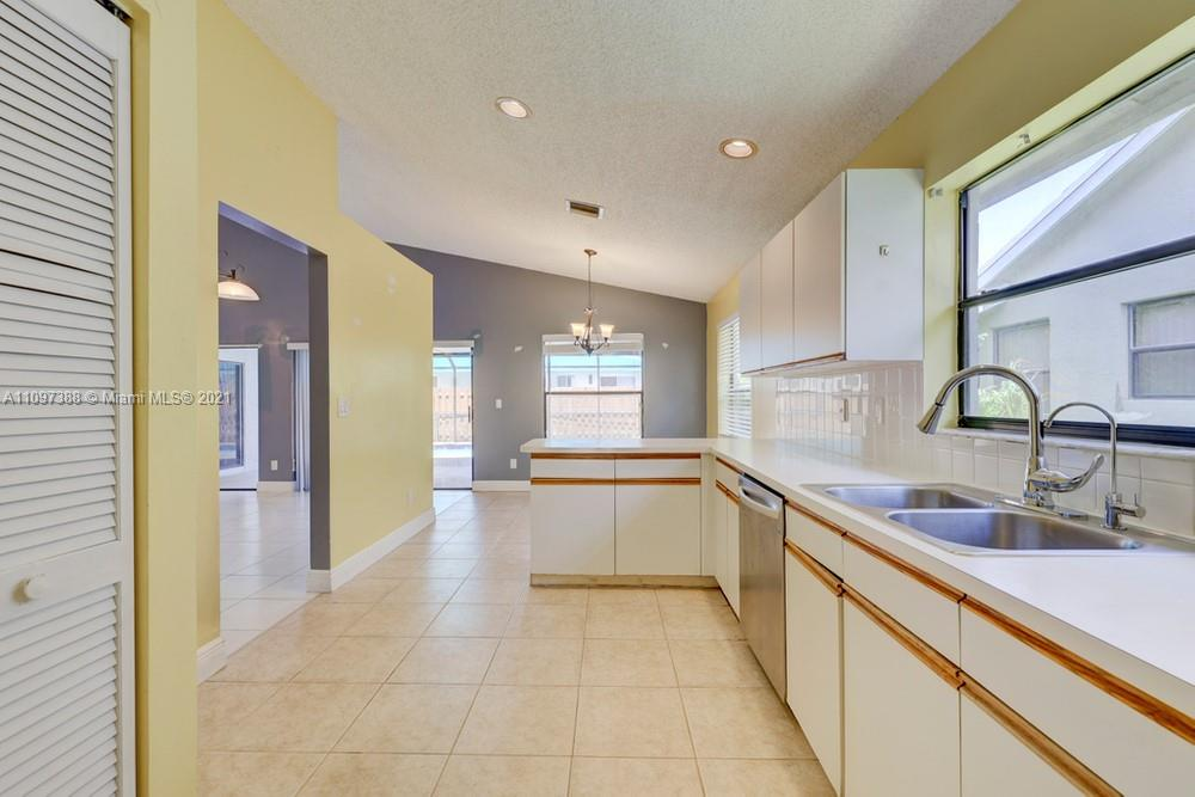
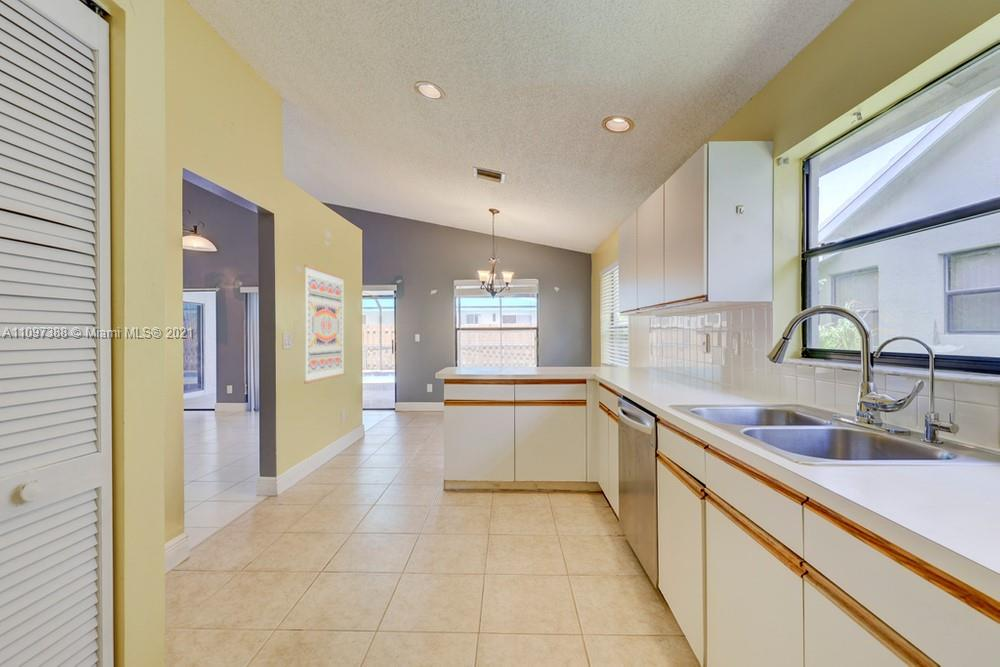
+ wall art [303,263,345,385]
